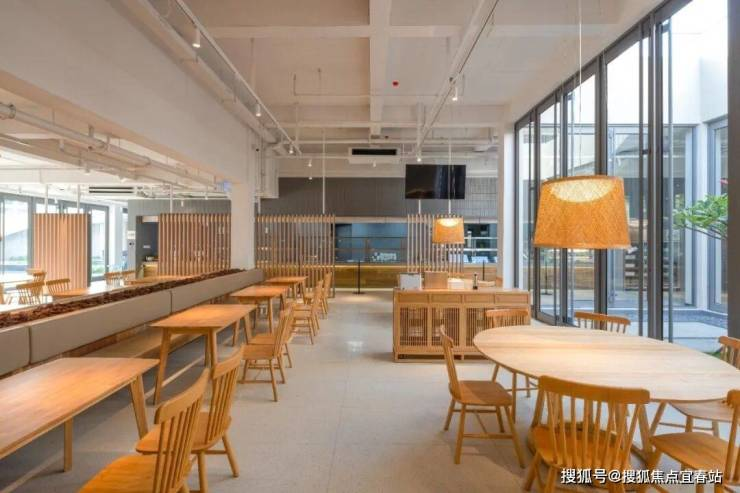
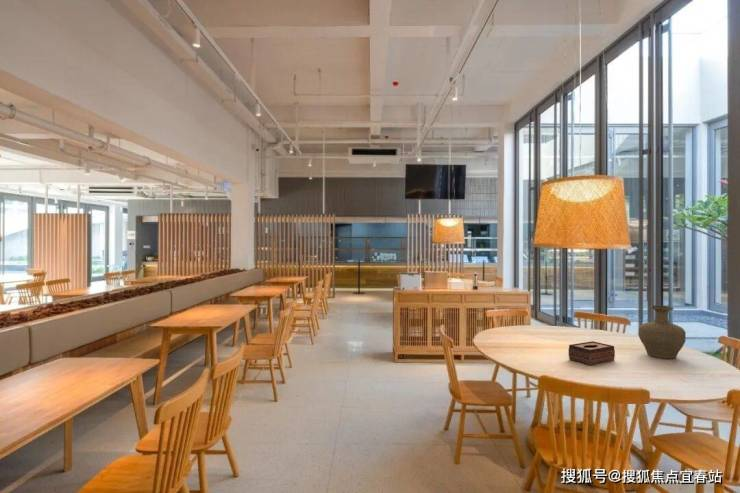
+ vase [638,304,687,359]
+ tissue box [568,340,616,366]
